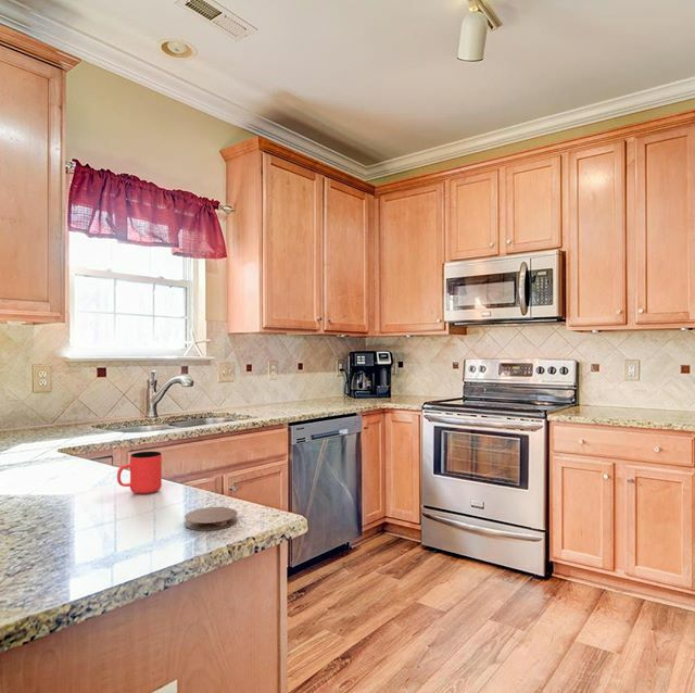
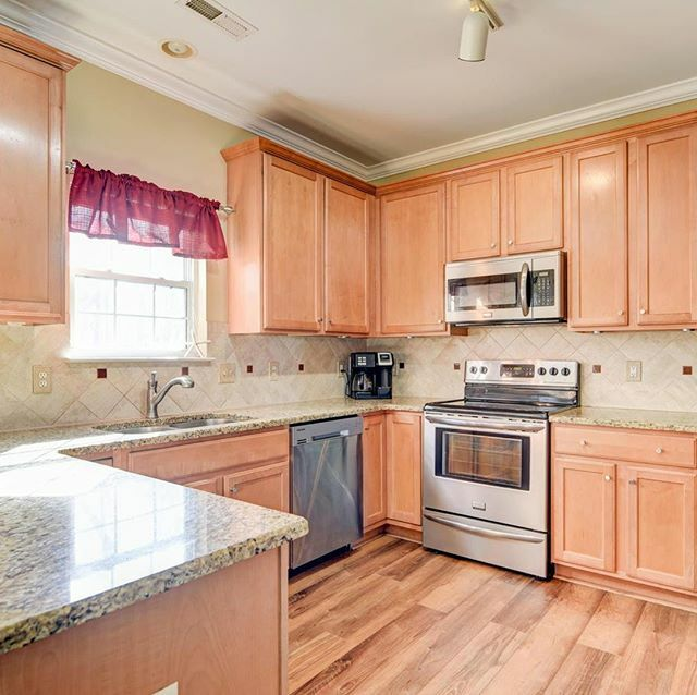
- coaster [184,506,238,531]
- cup [116,451,163,495]
